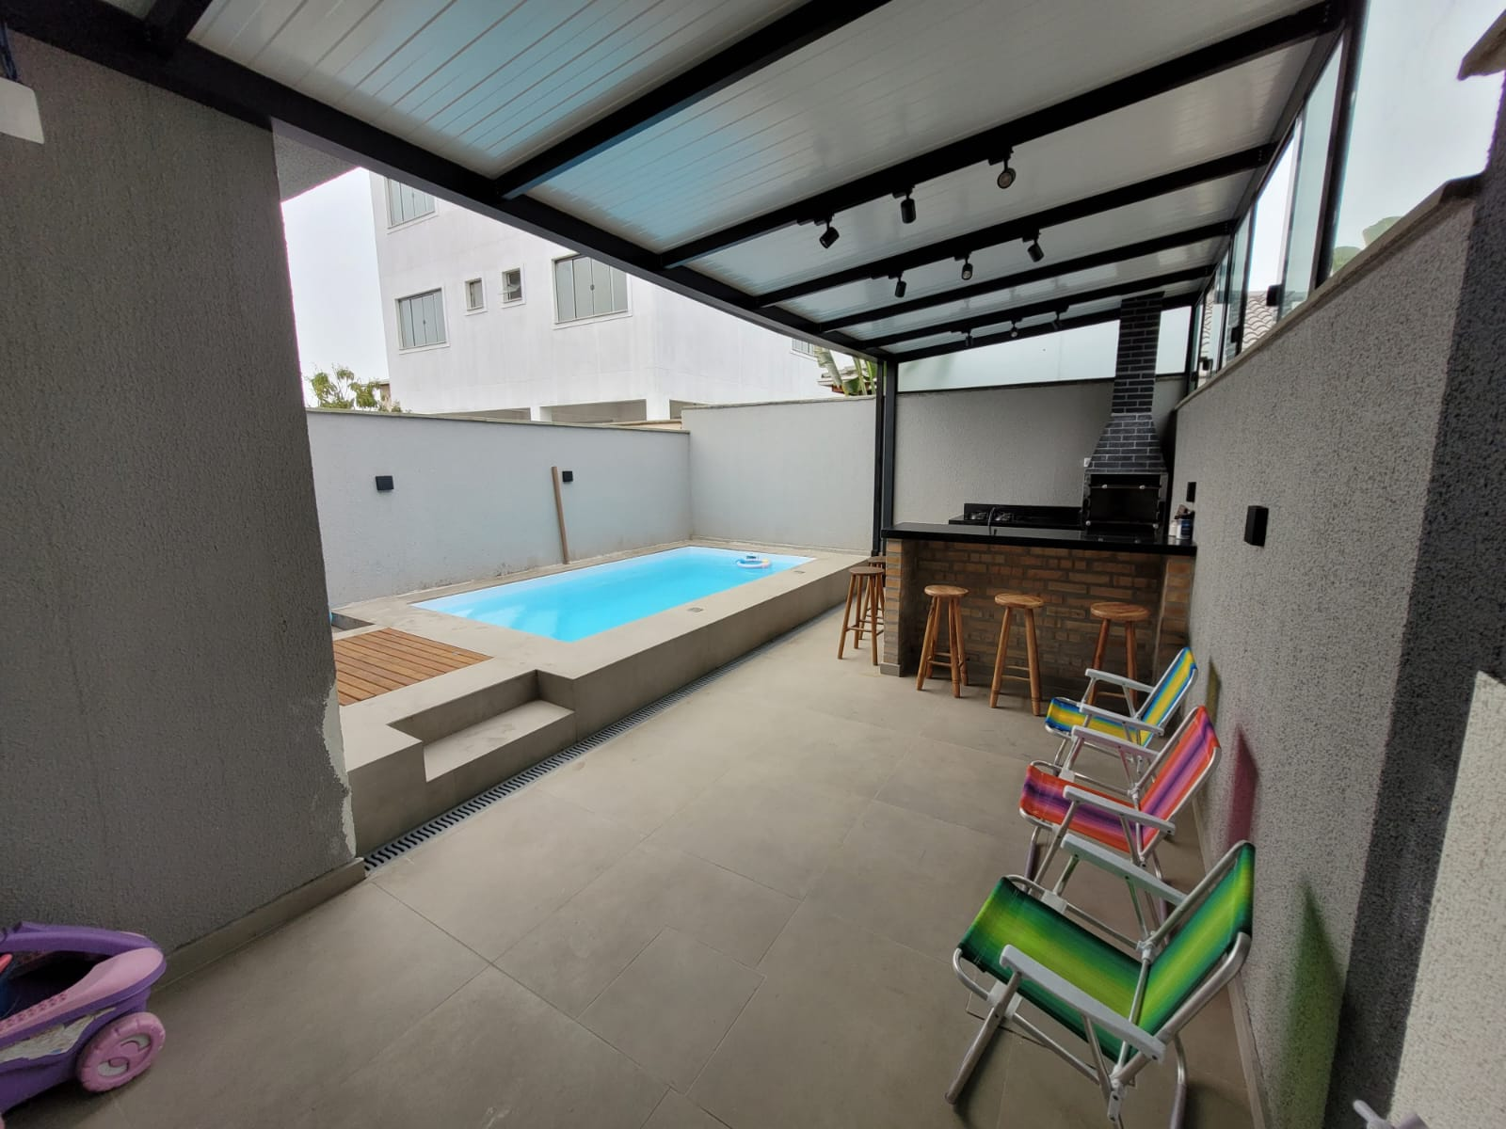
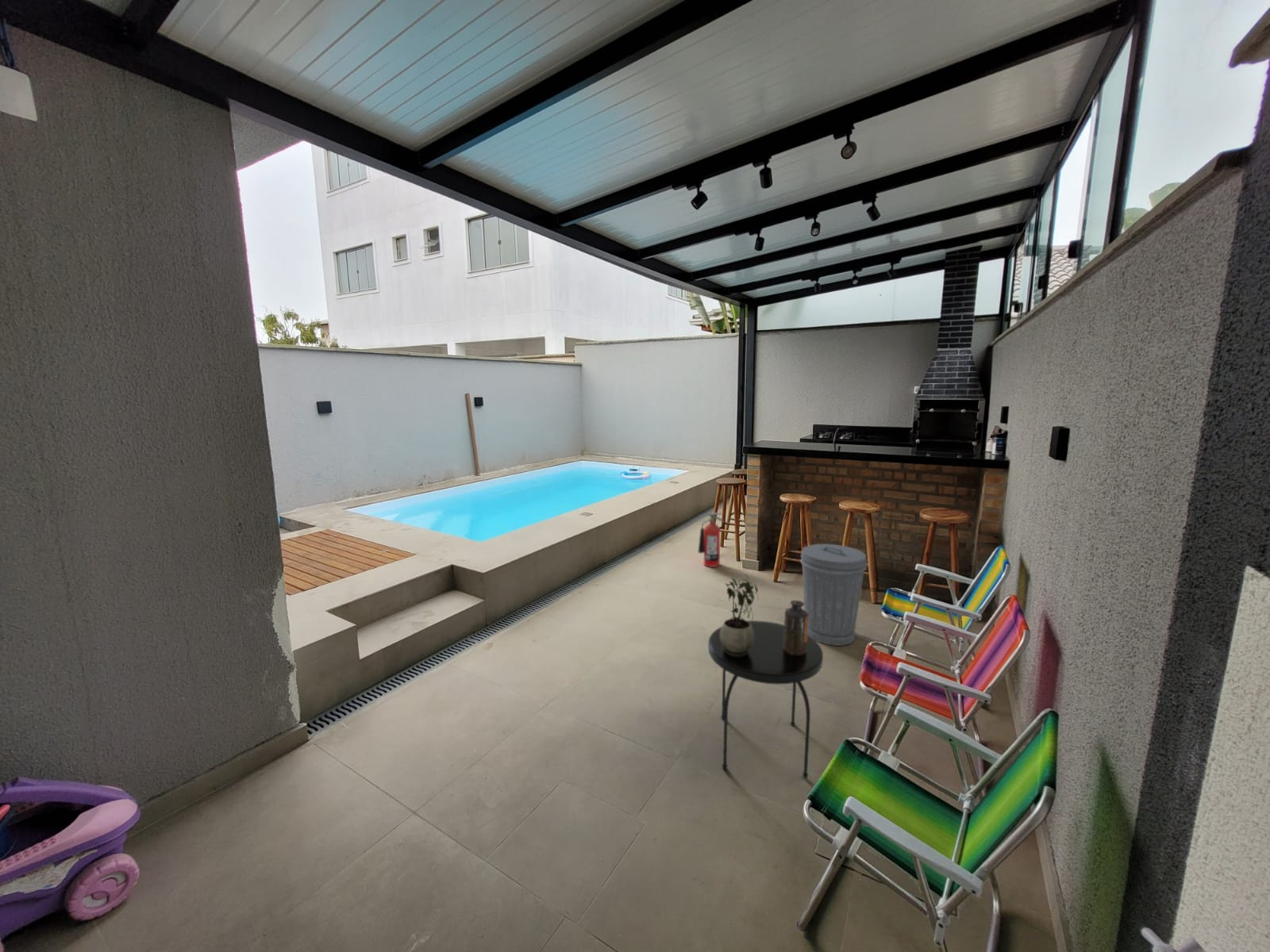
+ potted plant [720,574,760,656]
+ bottle [783,599,808,655]
+ trash can [799,543,868,647]
+ side table [707,620,824,779]
+ fire extinguisher [698,512,725,568]
